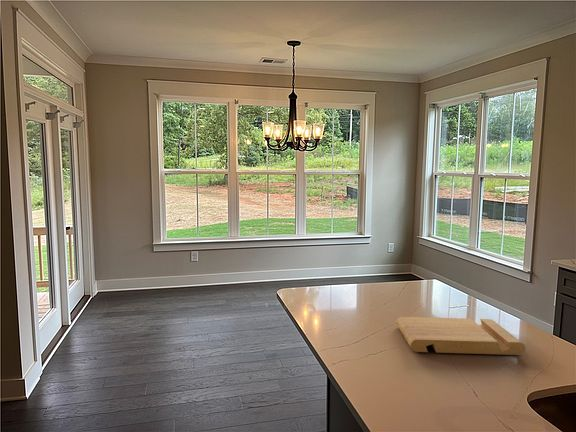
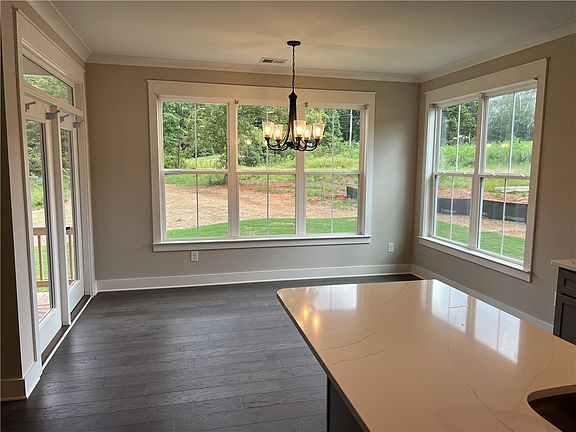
- cutting board [395,316,527,356]
